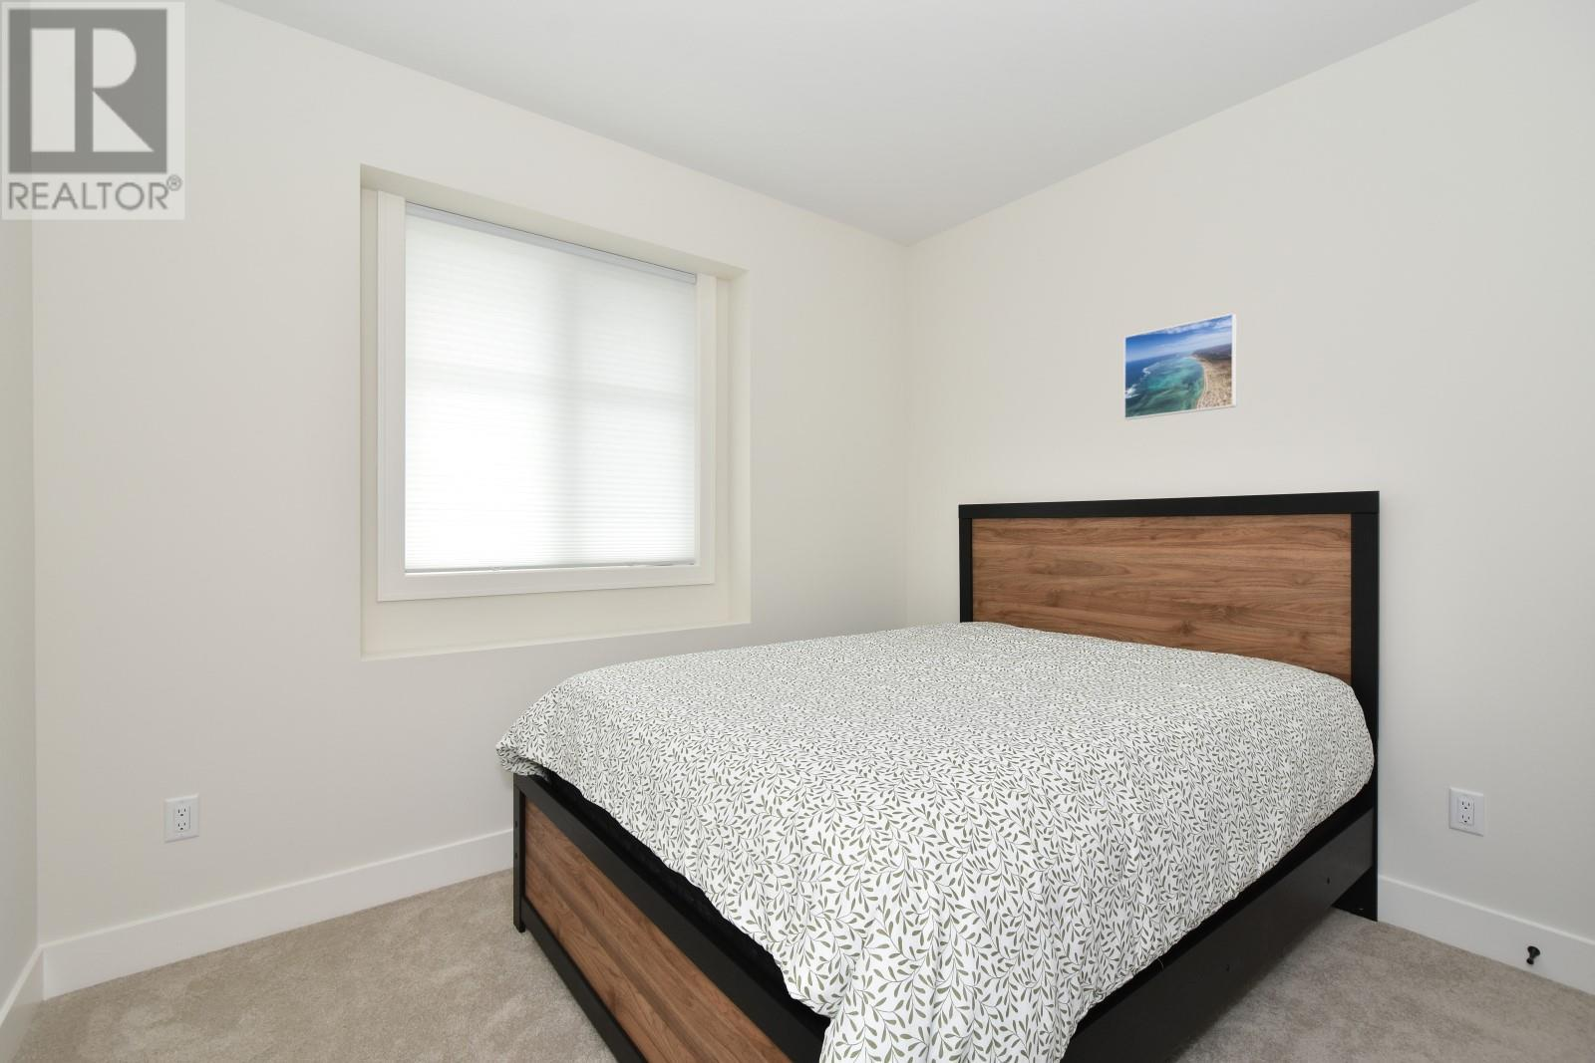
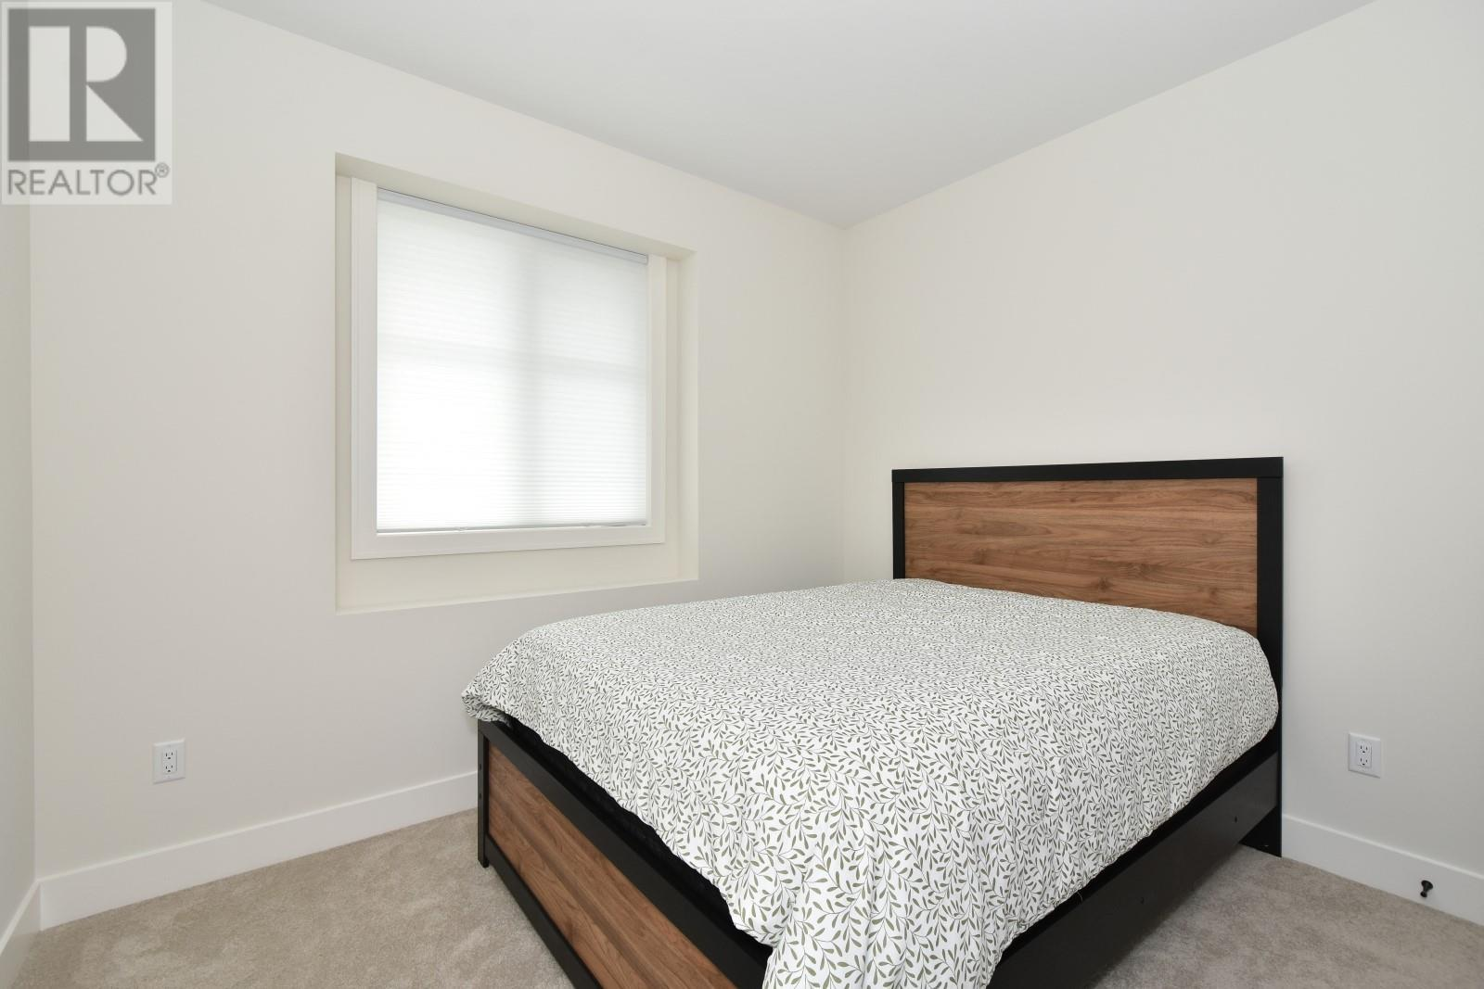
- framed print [1123,312,1238,421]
